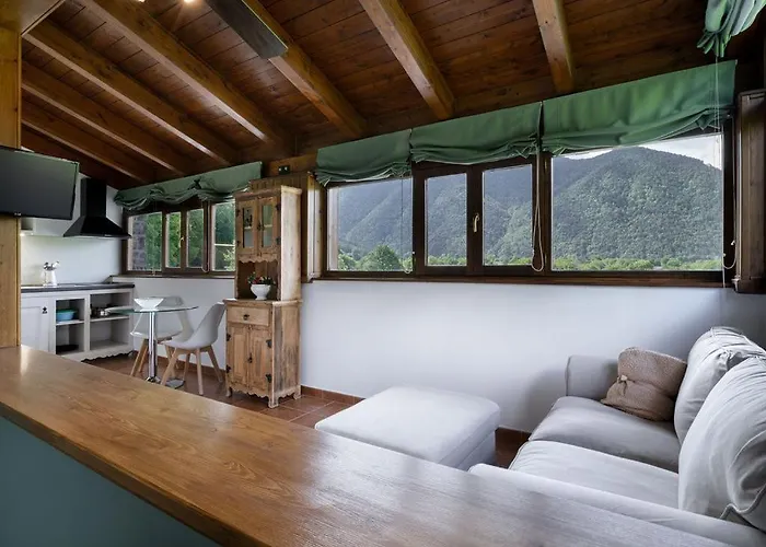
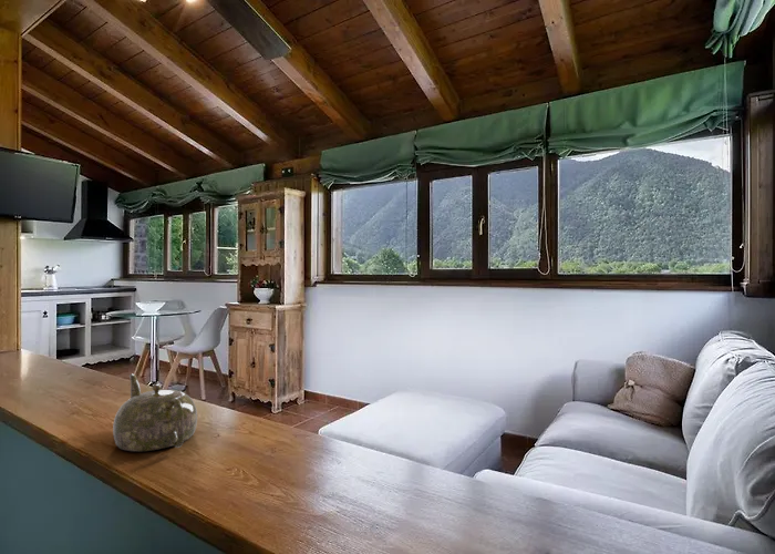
+ teapot [112,373,198,452]
